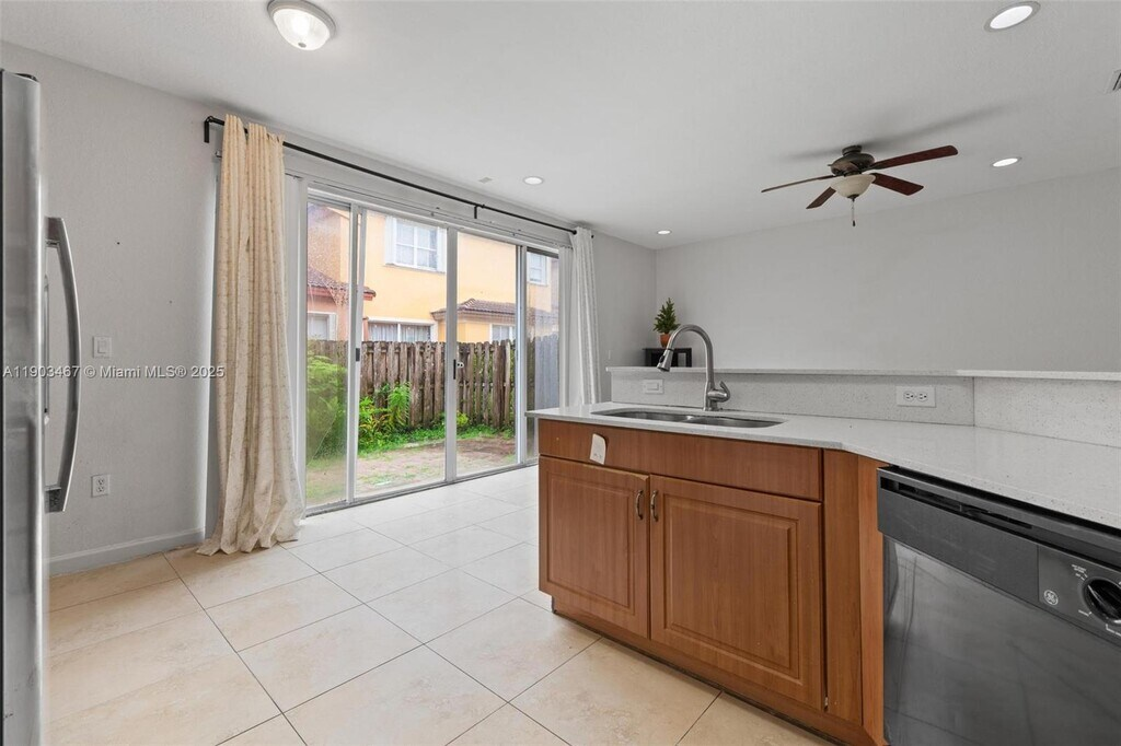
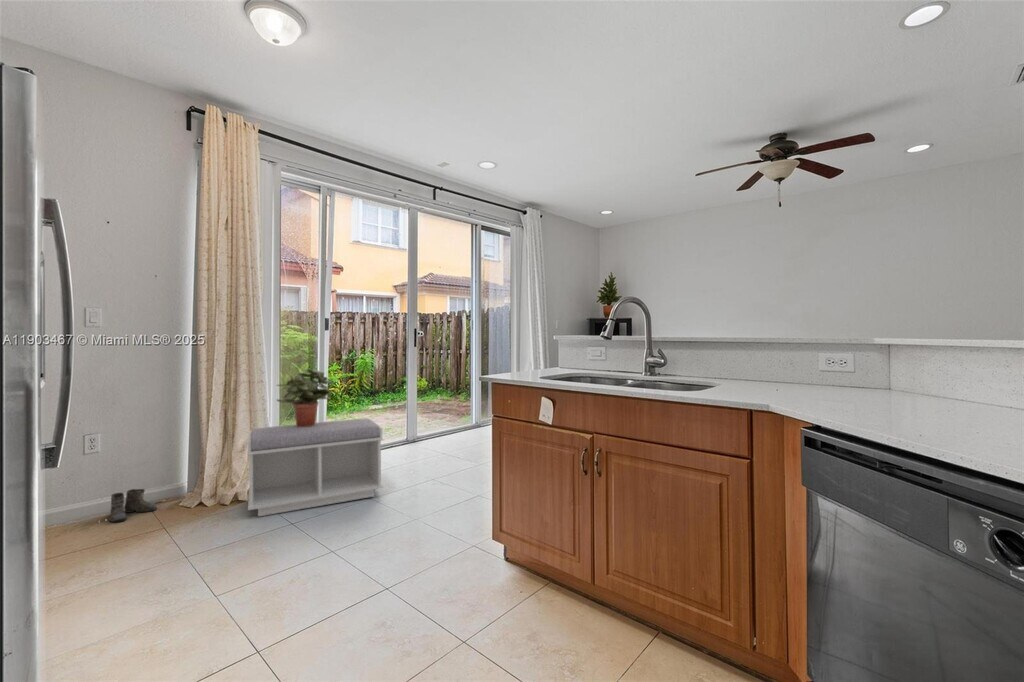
+ potted plant [275,368,334,427]
+ bench [247,417,384,517]
+ boots [101,488,158,523]
